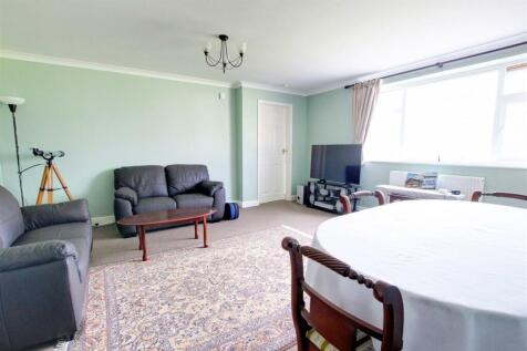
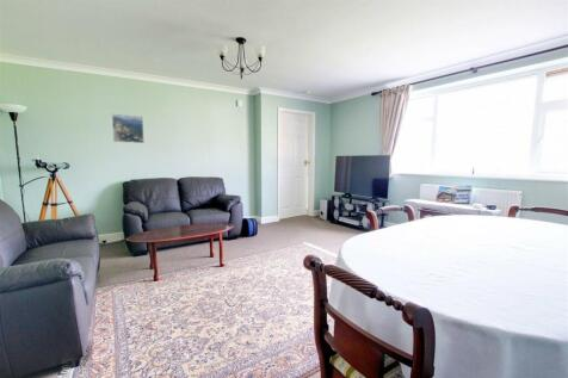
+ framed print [111,113,146,144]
